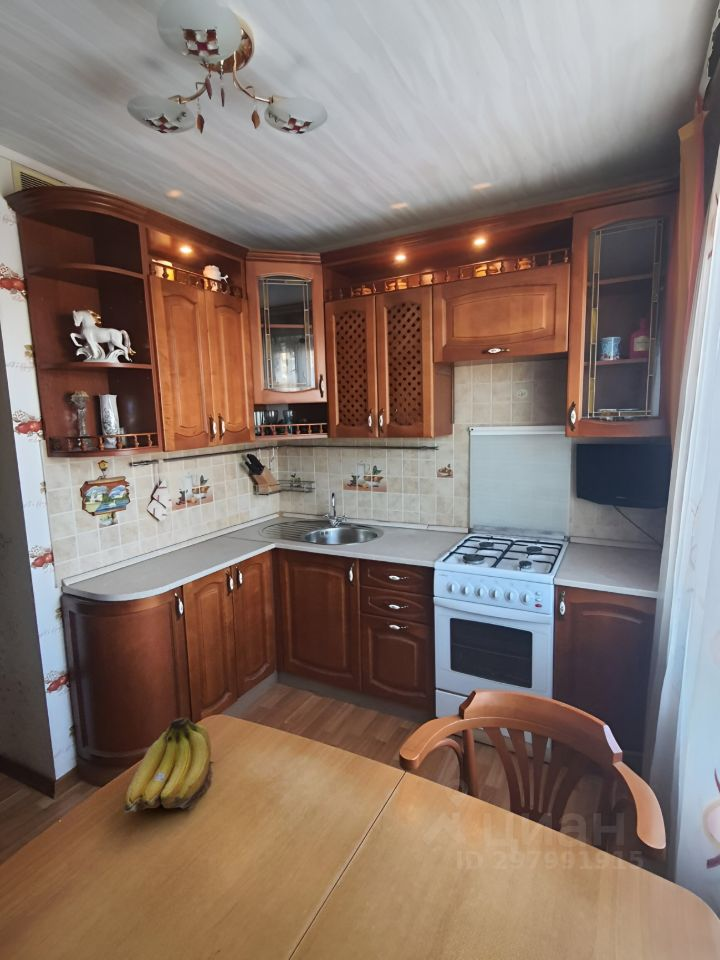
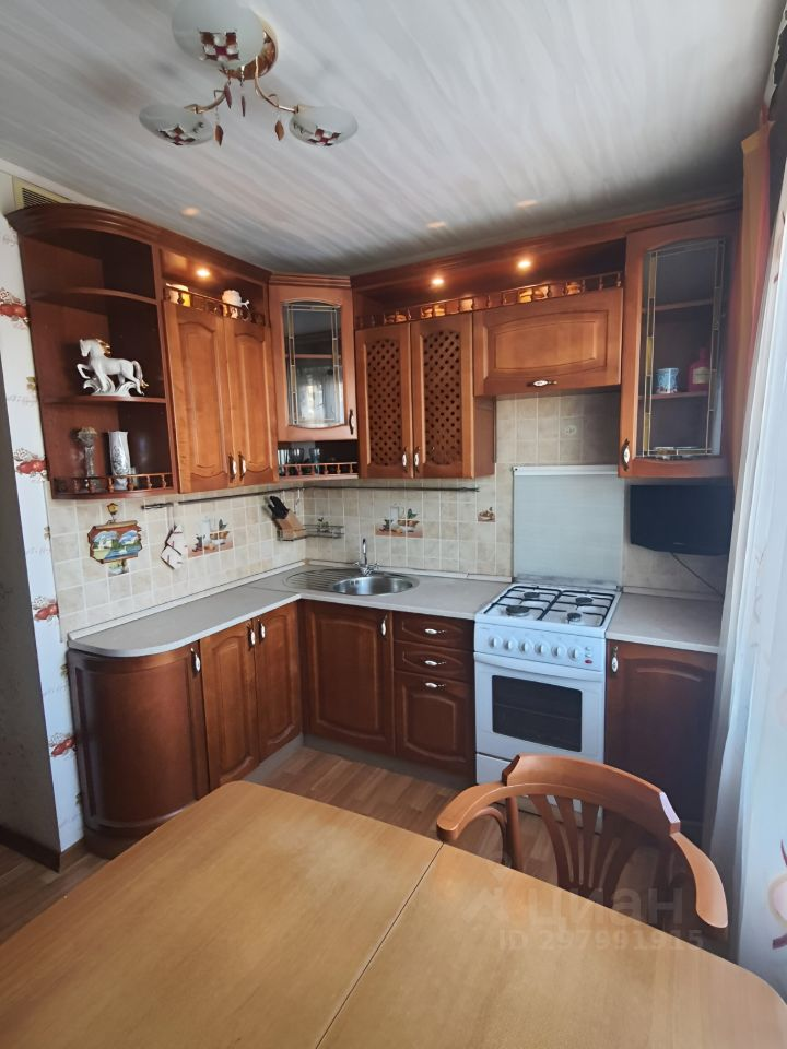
- fruit [123,717,215,815]
